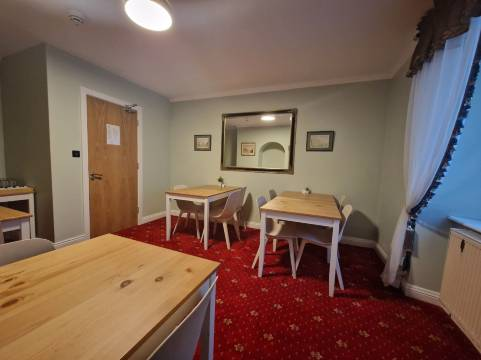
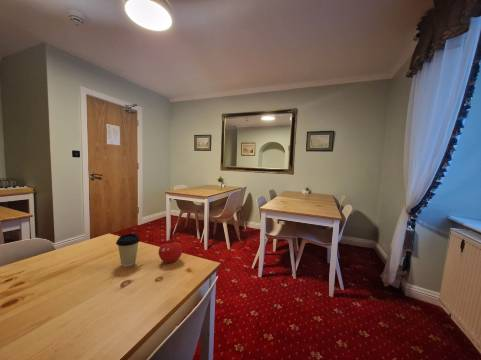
+ coffee cup [115,233,141,268]
+ fruit [158,239,183,264]
